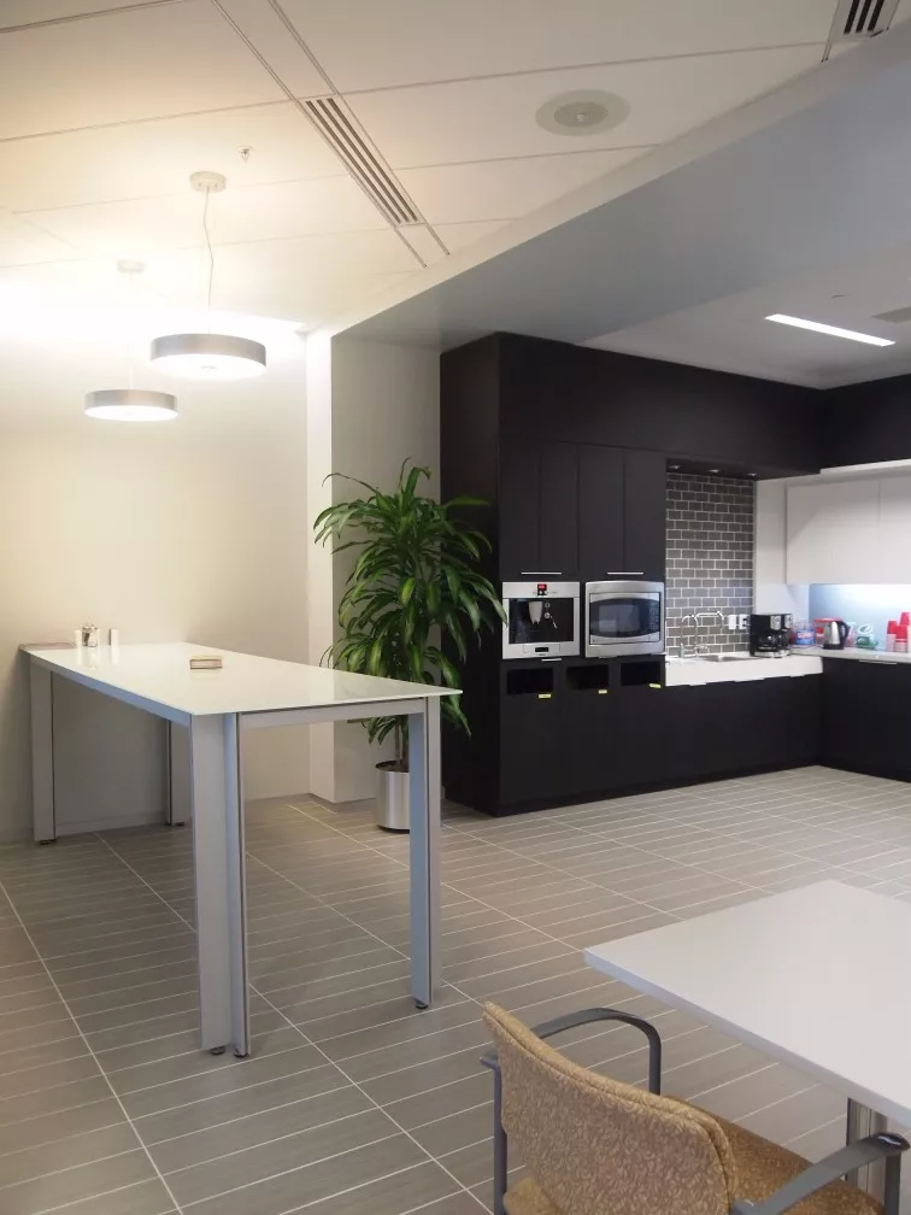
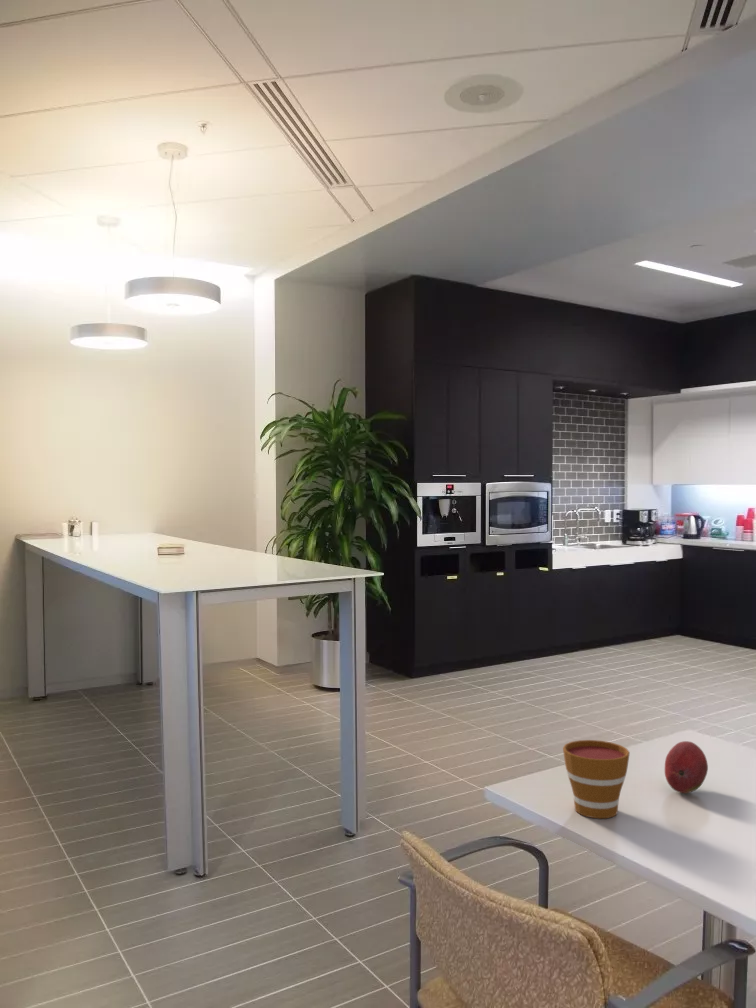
+ fruit [664,740,709,794]
+ cup [562,739,631,819]
